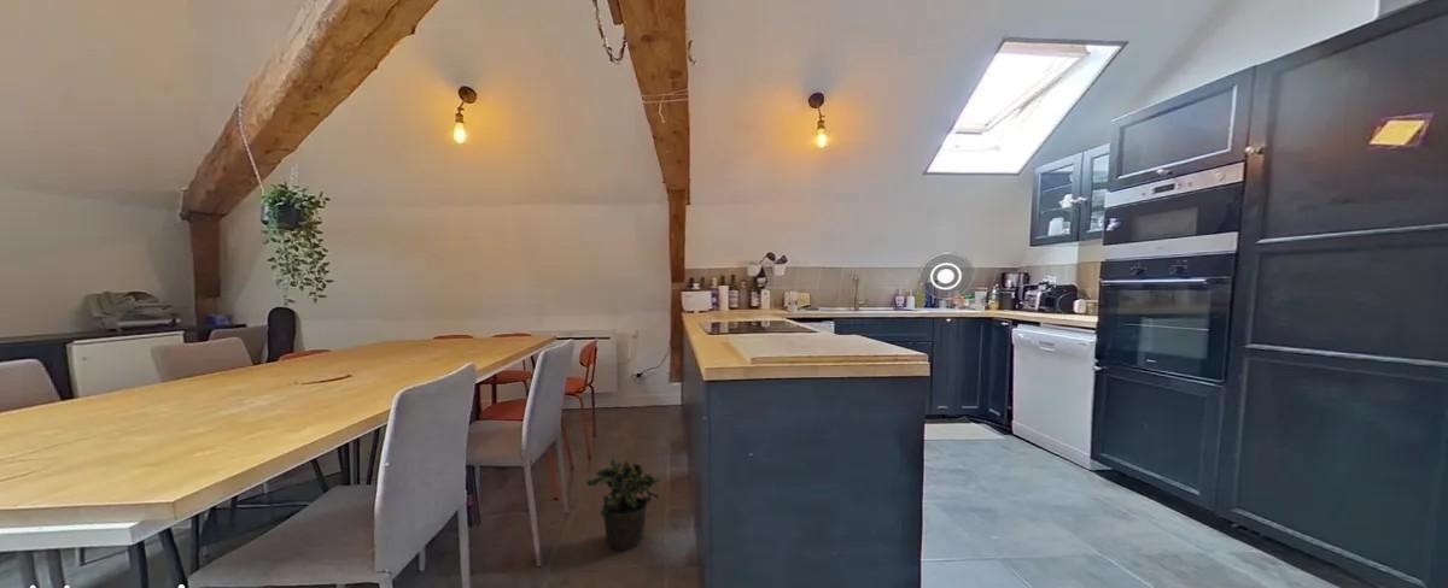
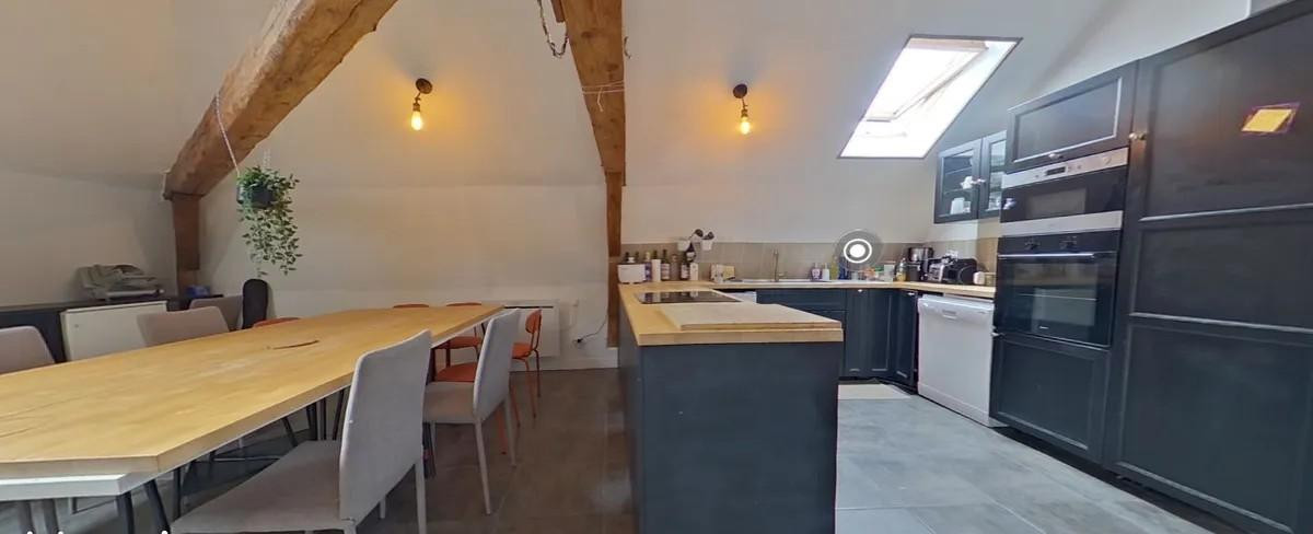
- potted plant [586,457,661,551]
